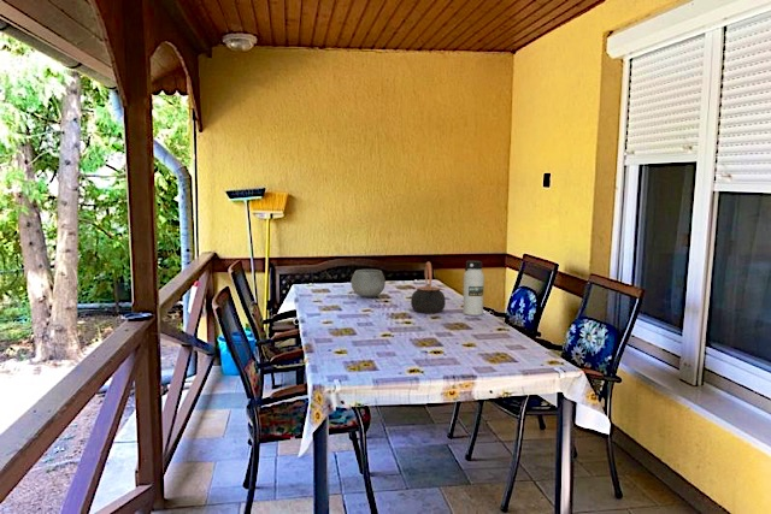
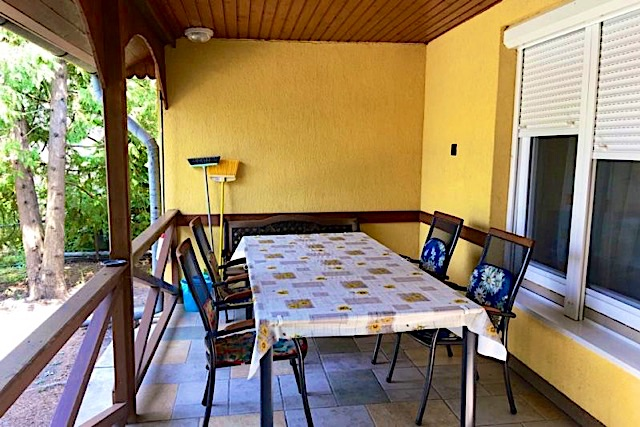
- teapot [410,260,447,314]
- water bottle [461,260,485,317]
- bowl [349,268,387,299]
